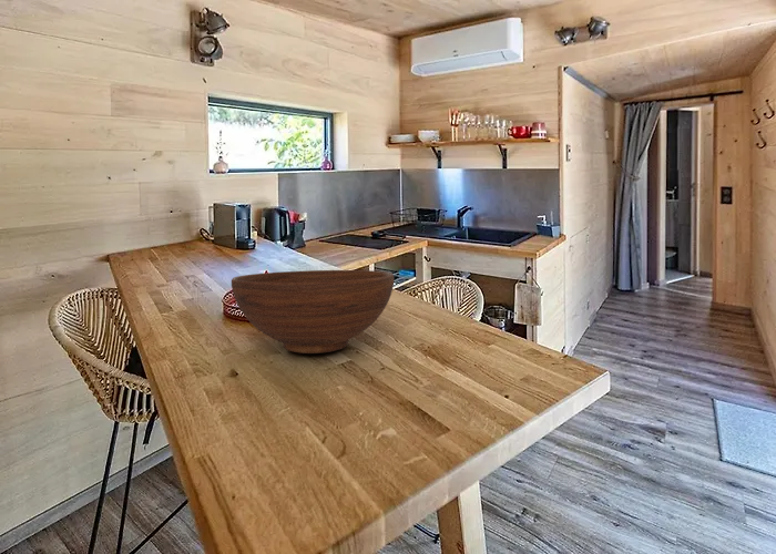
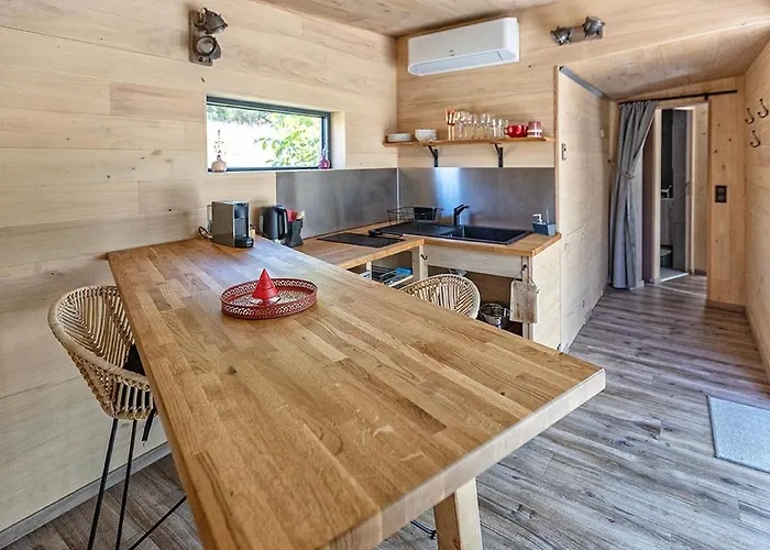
- fruit bowl [231,269,395,355]
